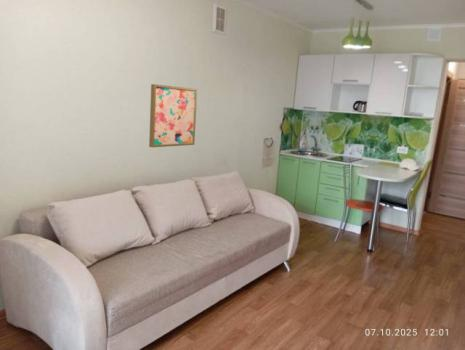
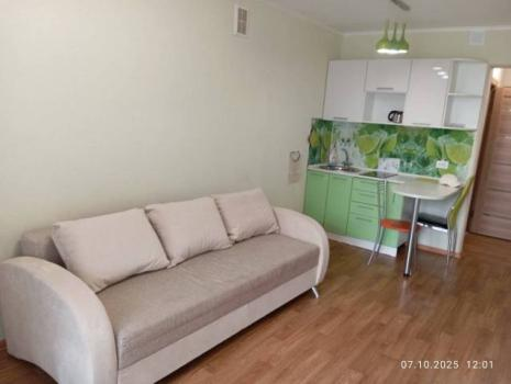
- wall art [148,83,198,148]
